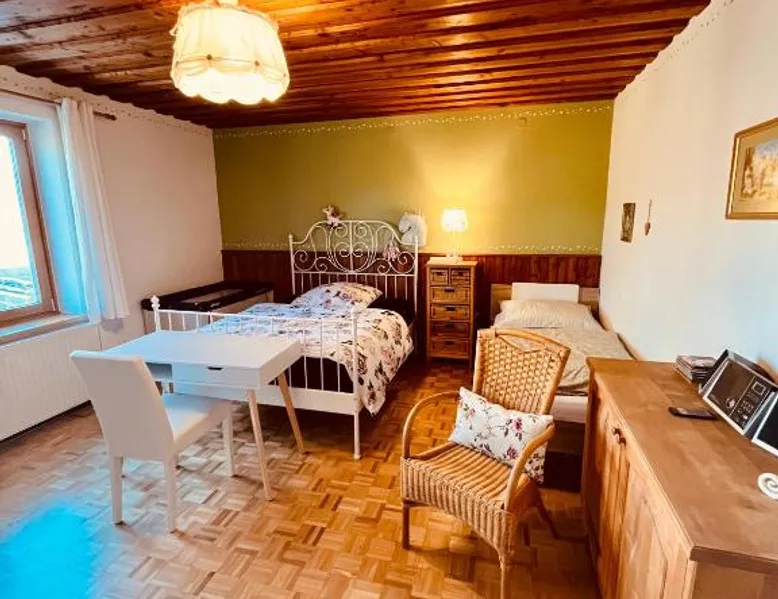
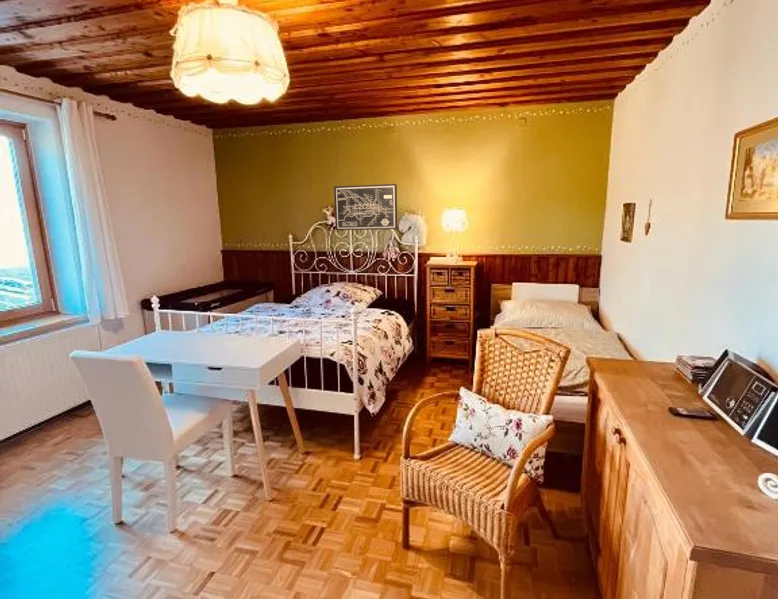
+ wall art [333,183,398,231]
